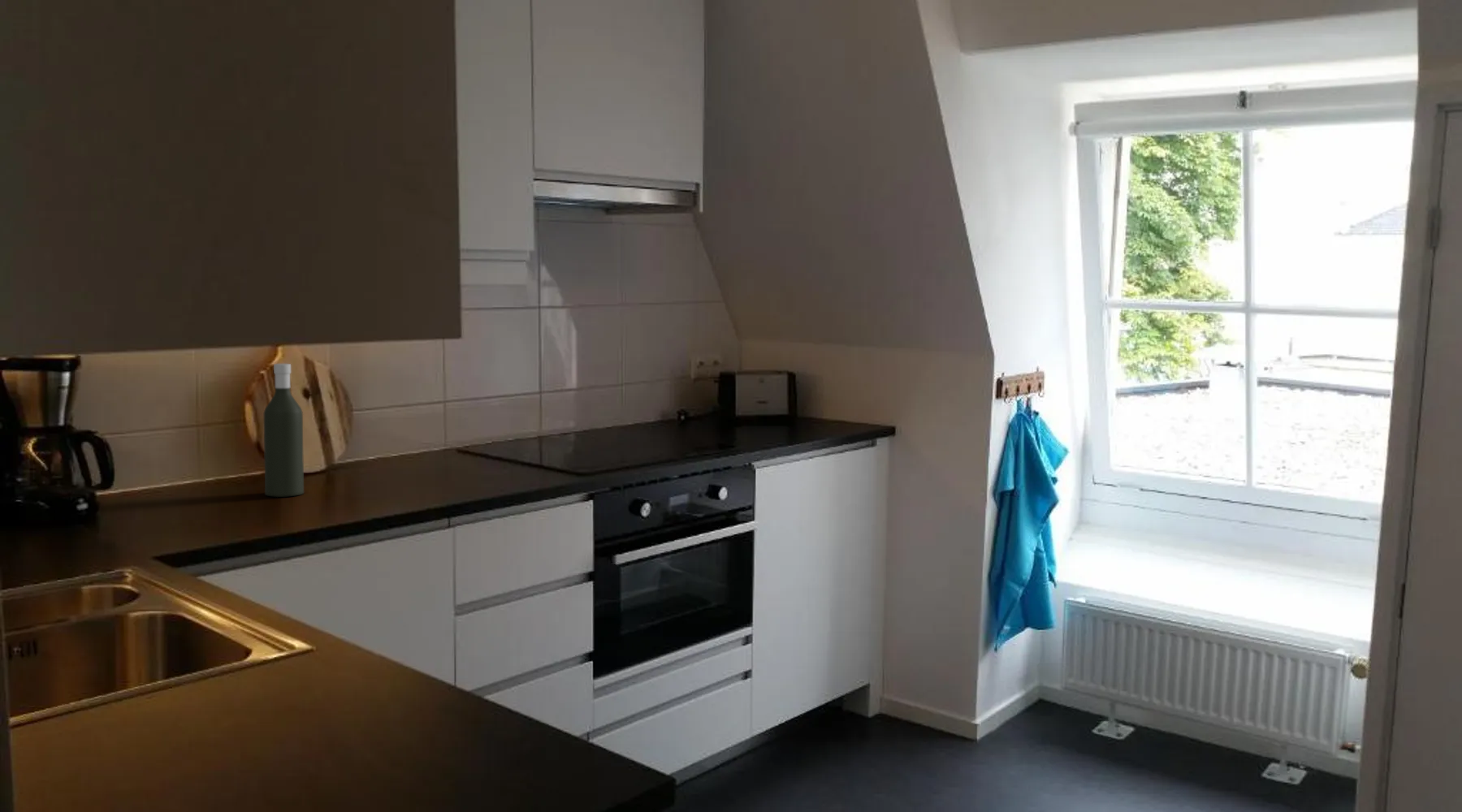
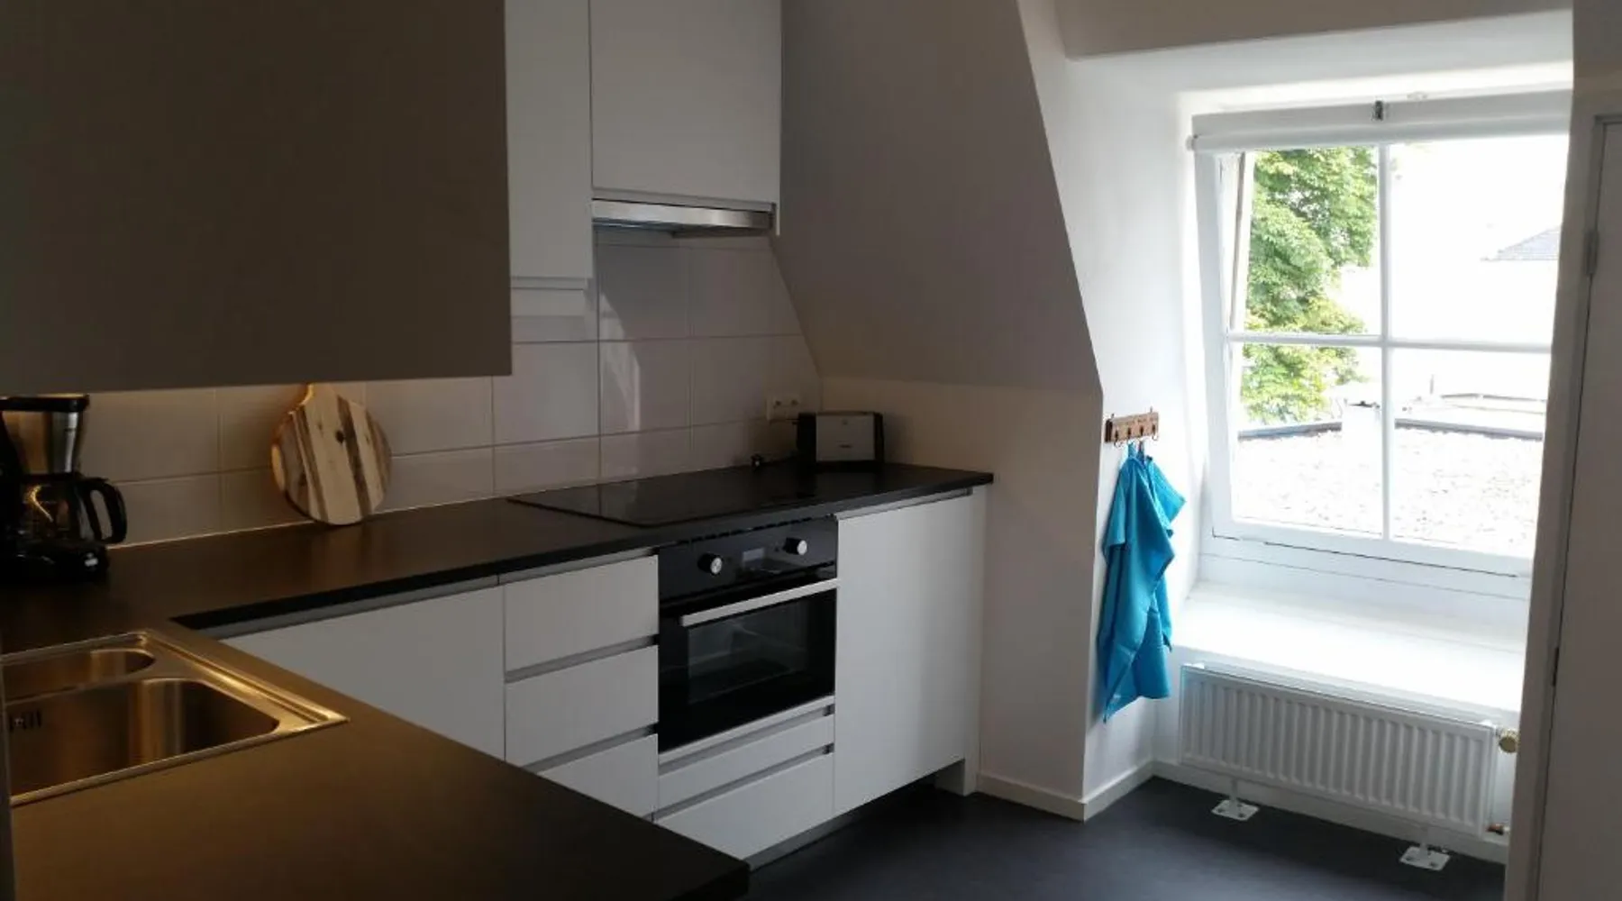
- bottle [263,363,305,498]
